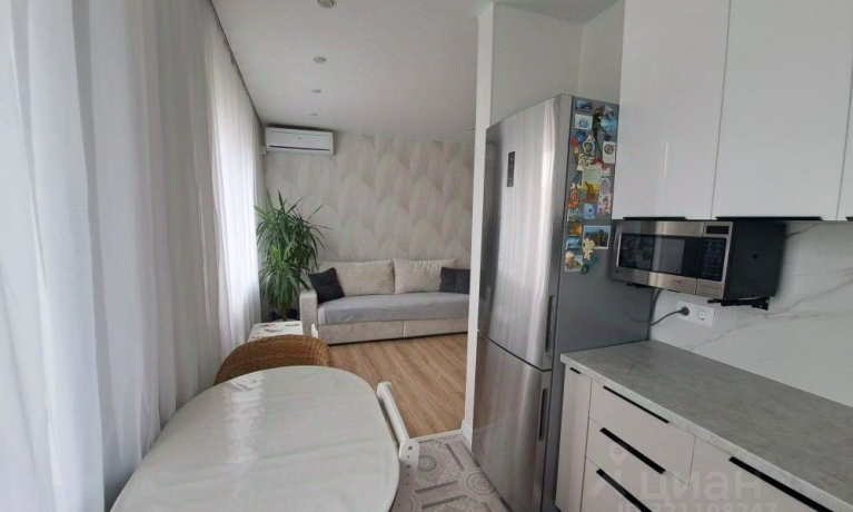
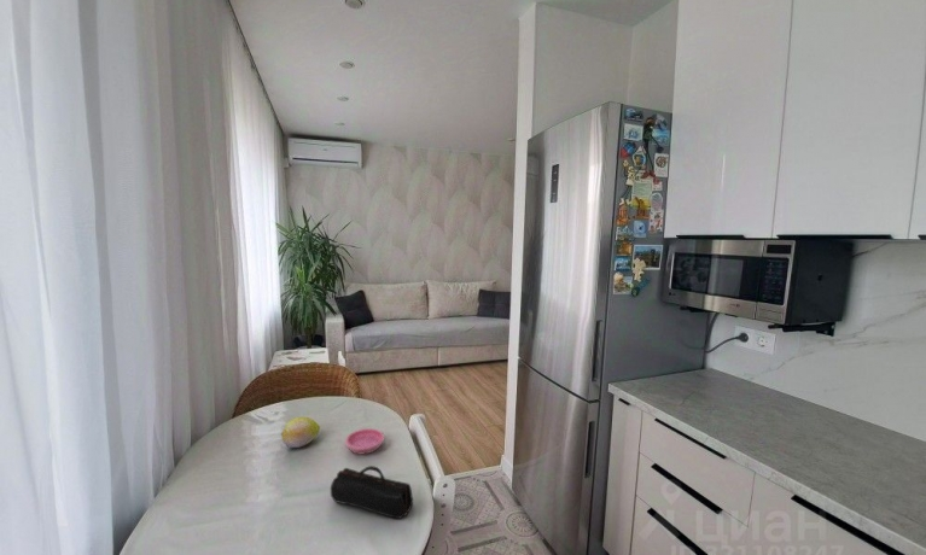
+ fruit [280,416,321,449]
+ saucer [344,427,385,455]
+ pencil case [330,465,414,520]
